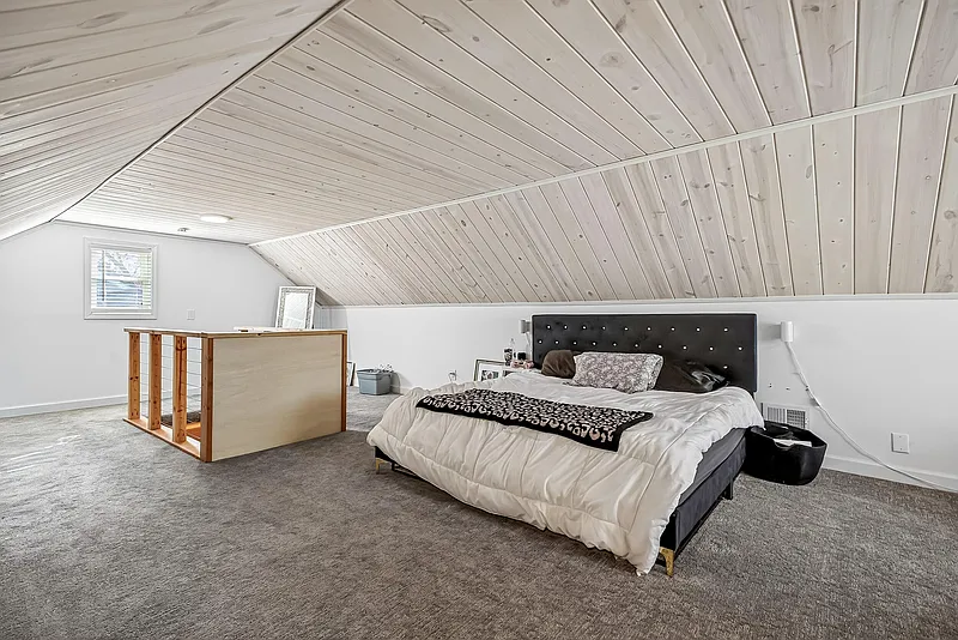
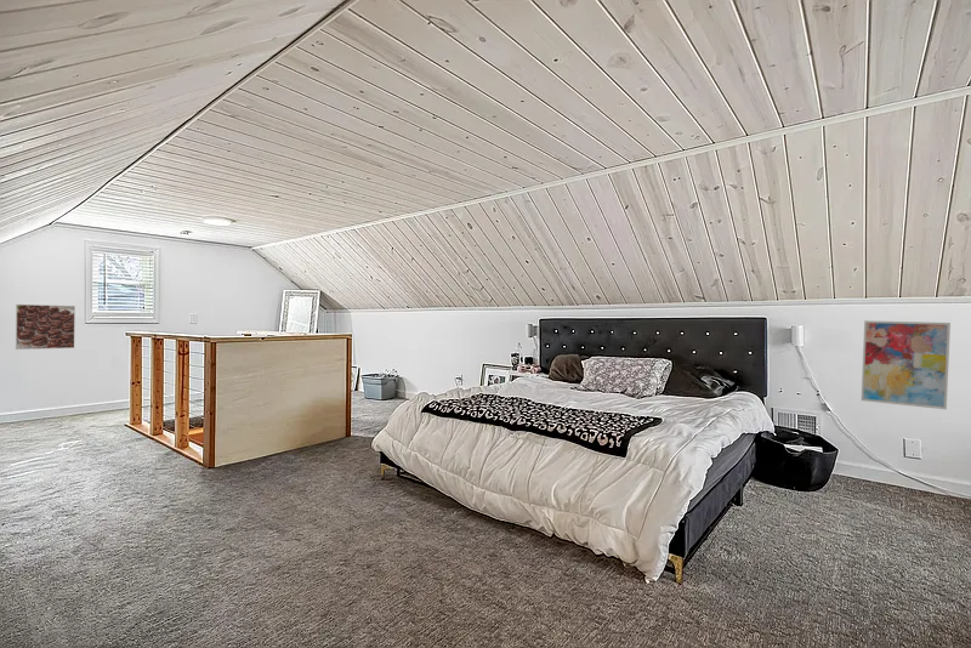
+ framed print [15,303,76,351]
+ wall art [861,319,952,410]
